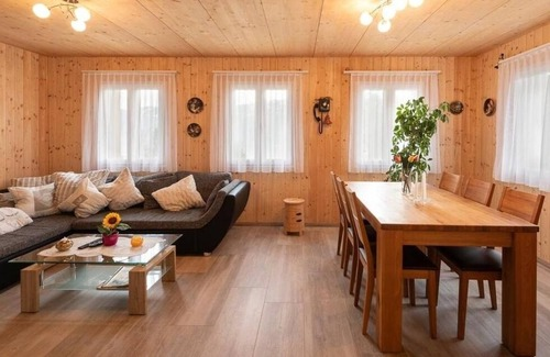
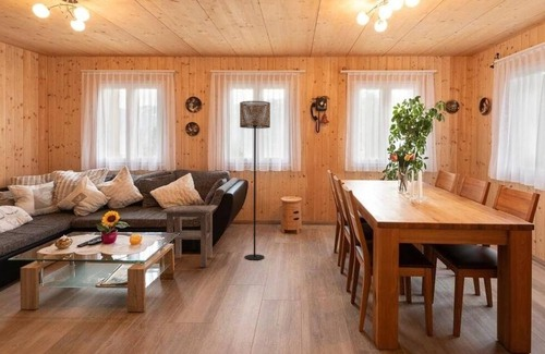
+ floor lamp [239,100,271,261]
+ side table [159,204,218,268]
